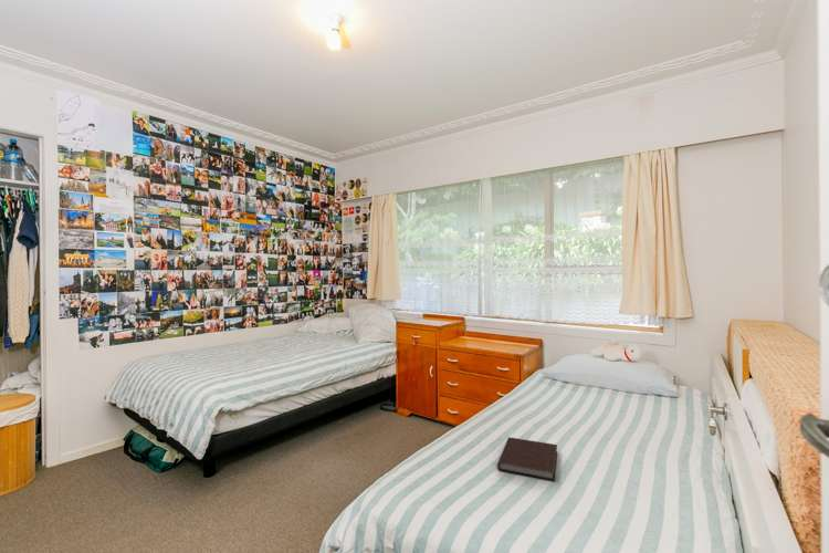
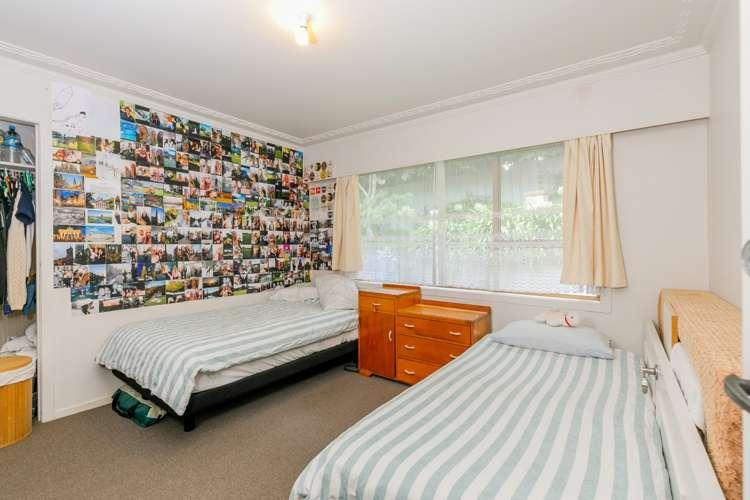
- notebook [496,437,558,482]
